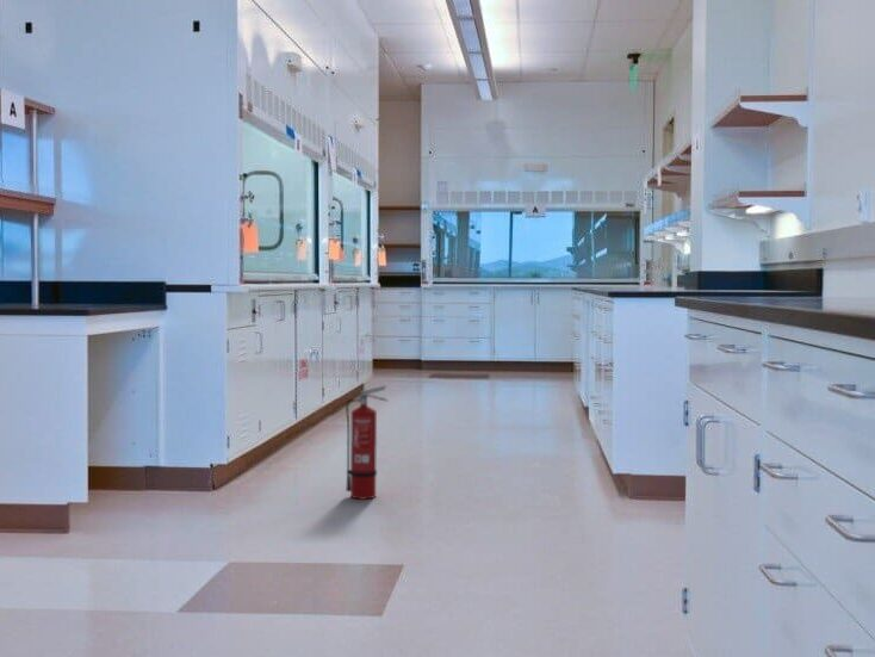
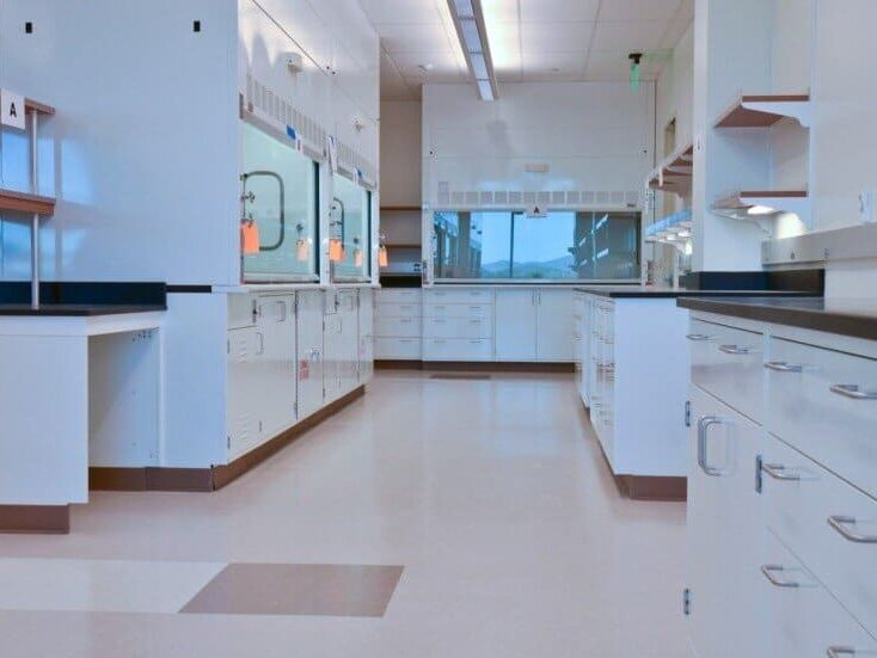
- fire extinguisher [345,384,390,501]
